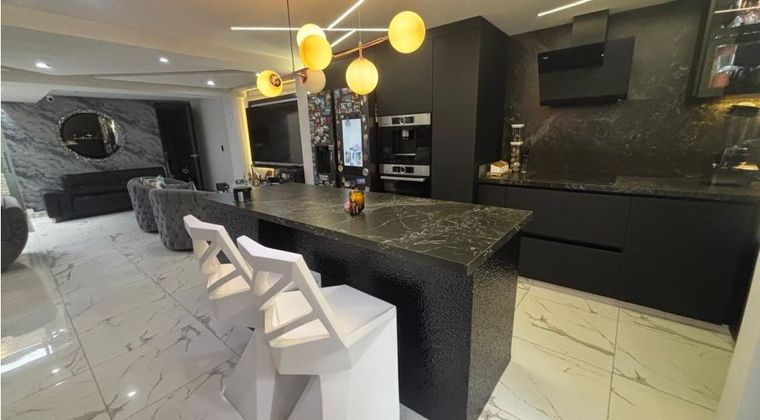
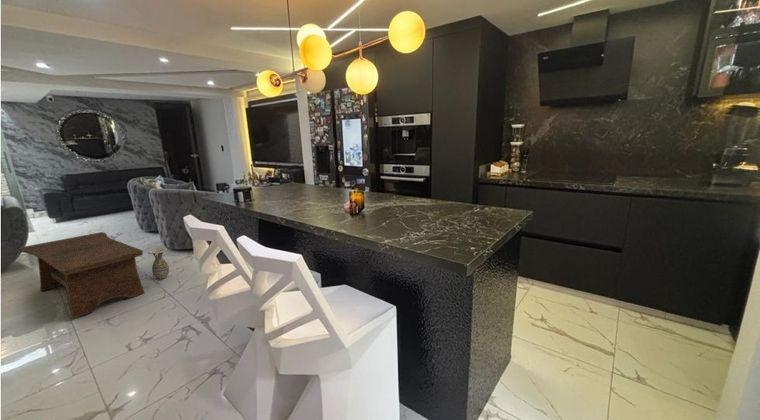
+ coffee table [17,231,146,319]
+ ceramic jug [147,247,170,280]
